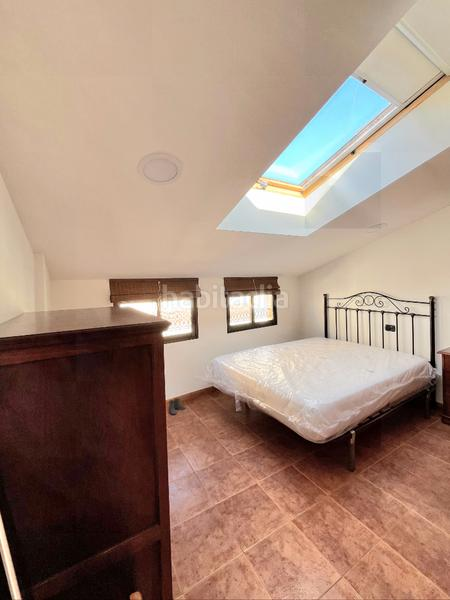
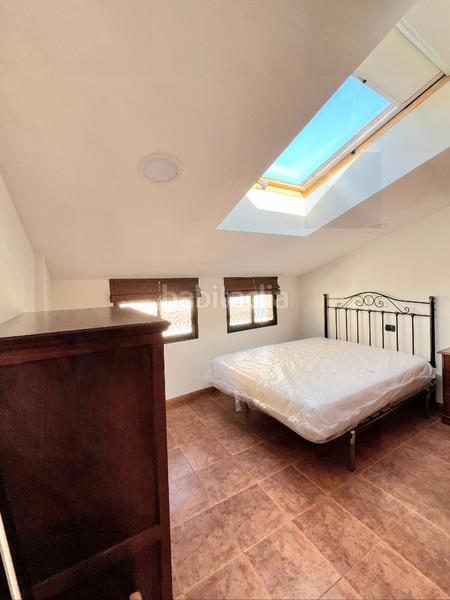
- boots [168,397,186,416]
